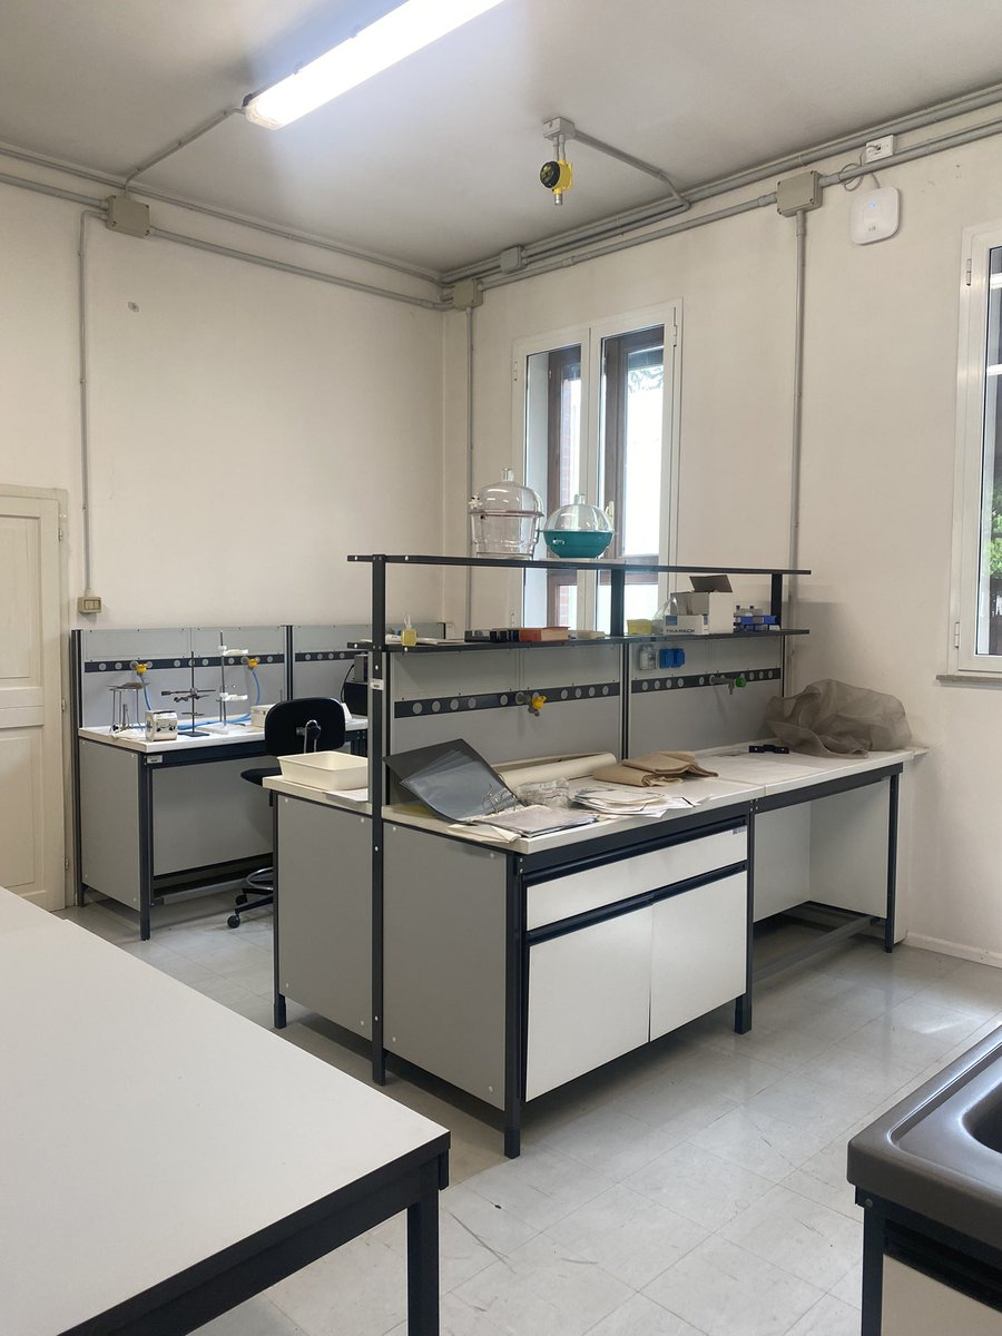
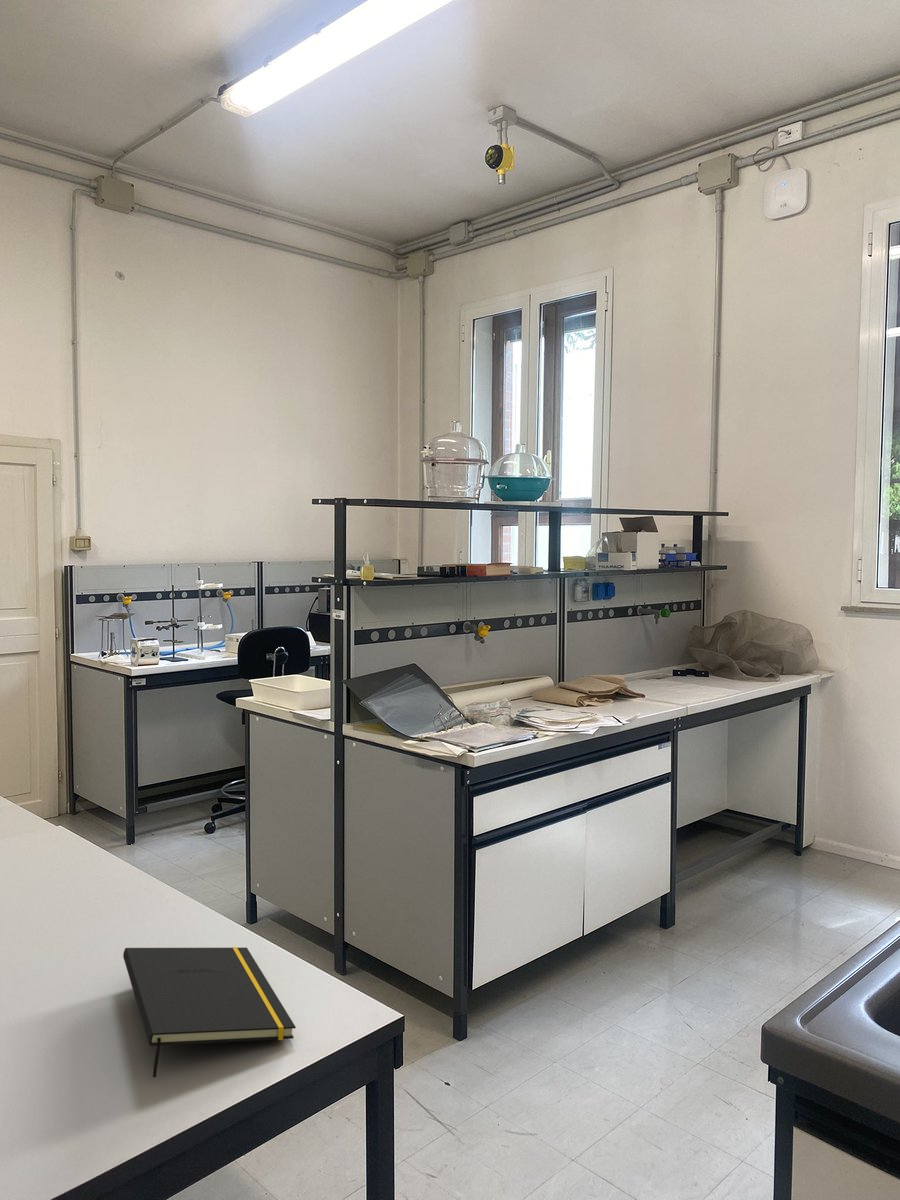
+ notepad [122,946,296,1078]
